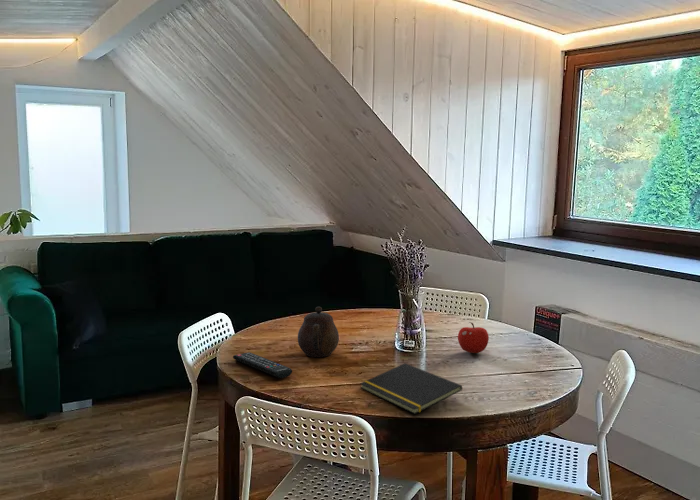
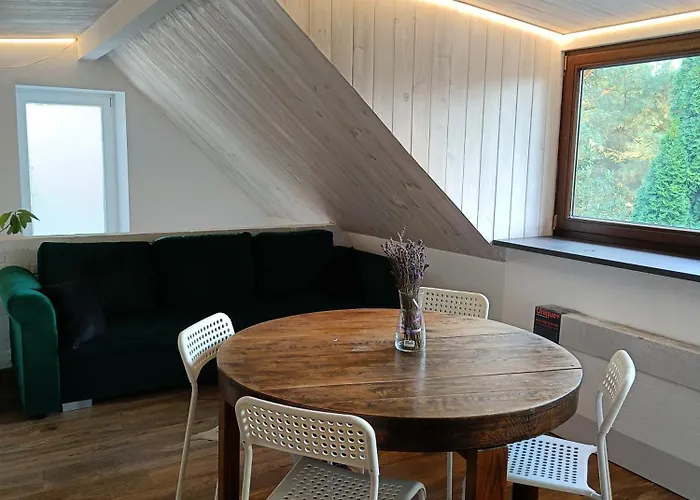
- remote control [232,351,293,379]
- fruit [457,322,490,354]
- notepad [359,362,463,415]
- teapot [297,306,340,358]
